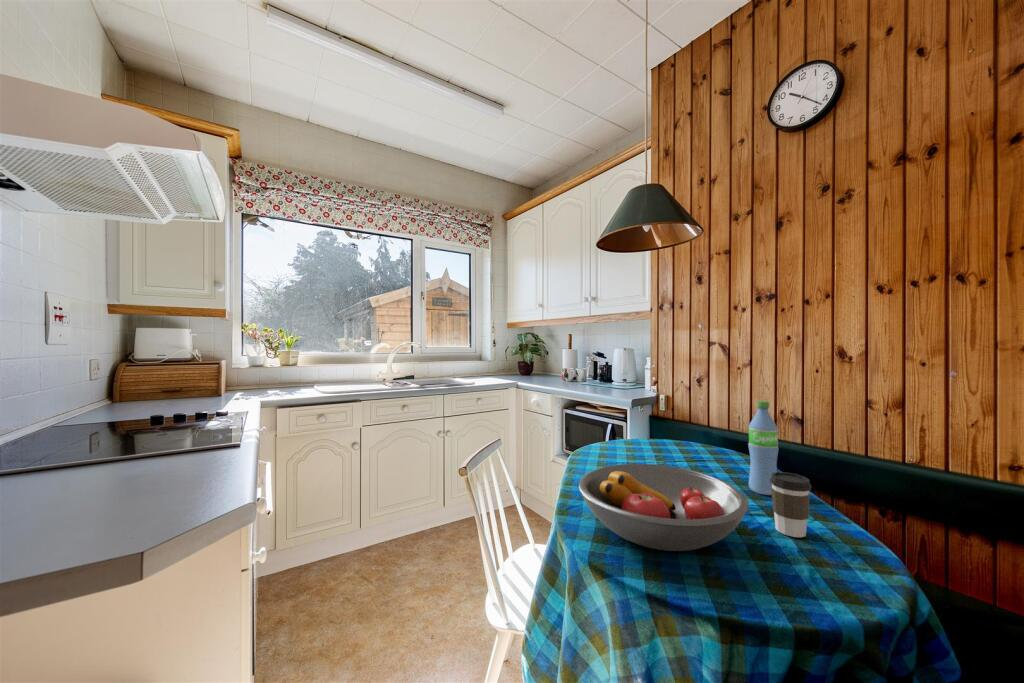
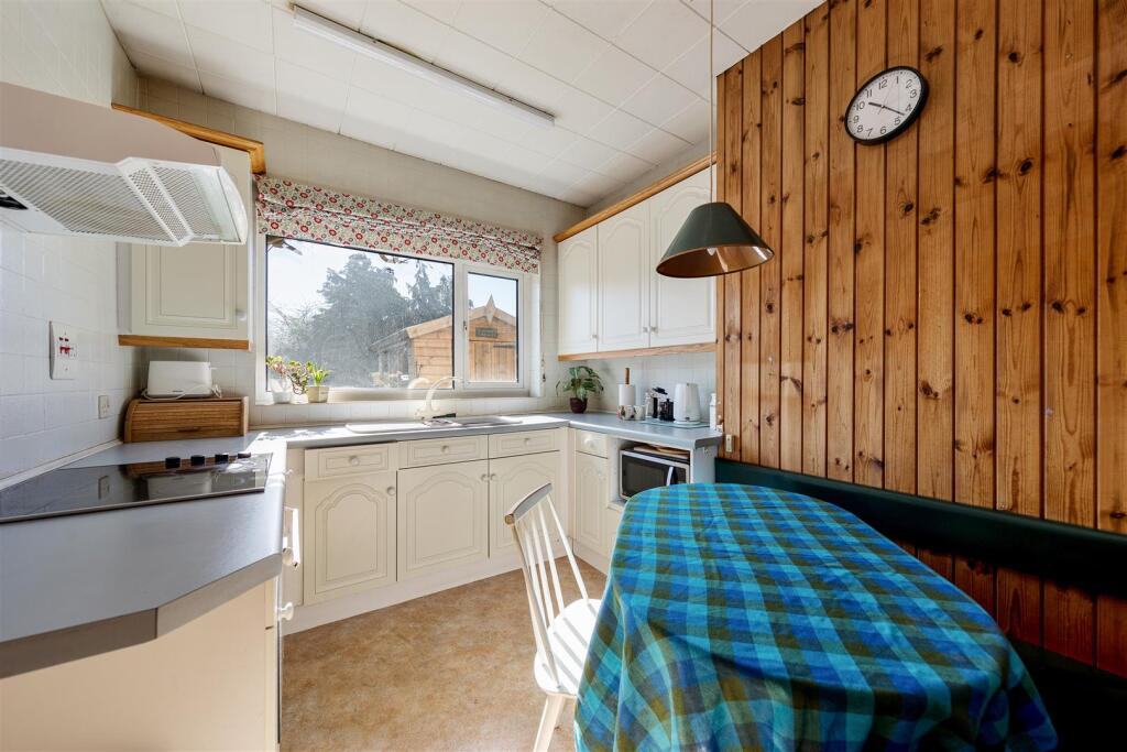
- water bottle [747,400,780,496]
- fruit bowl [578,463,750,552]
- coffee cup [770,471,812,538]
